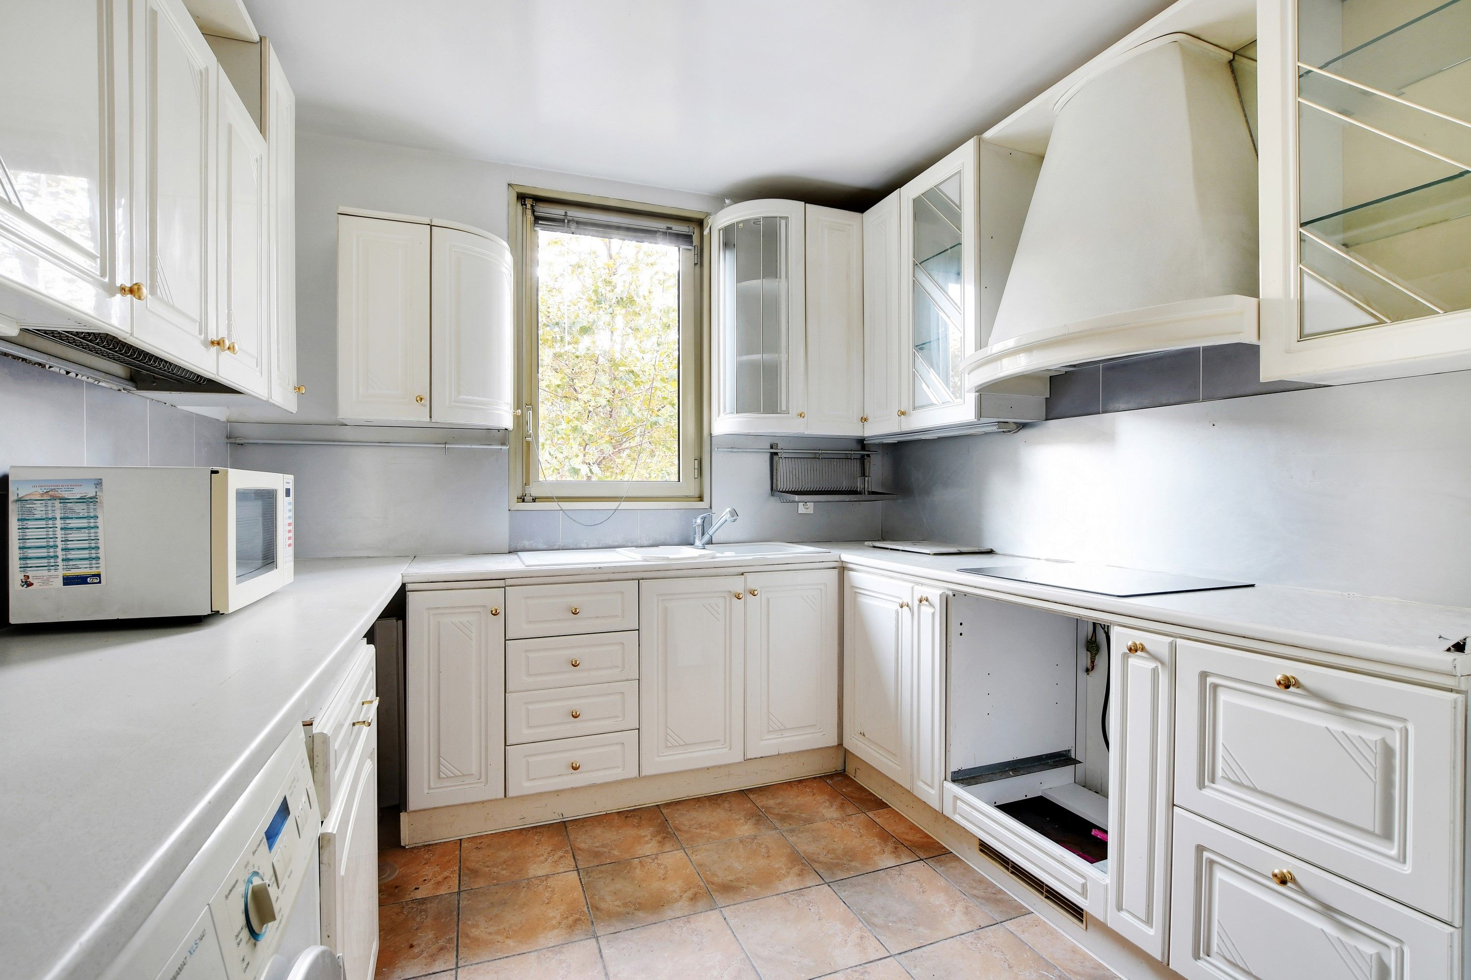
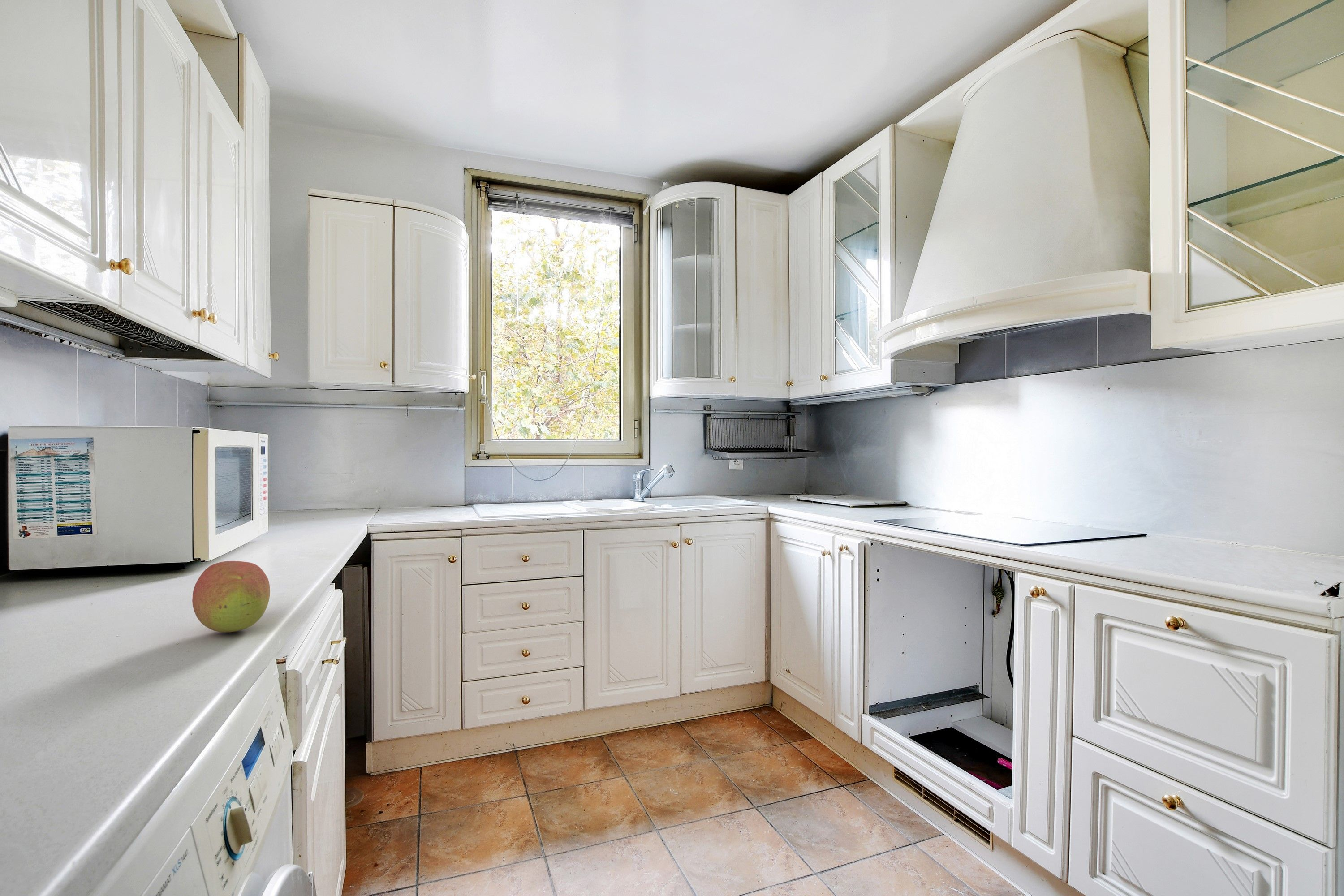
+ fruit [192,560,271,633]
